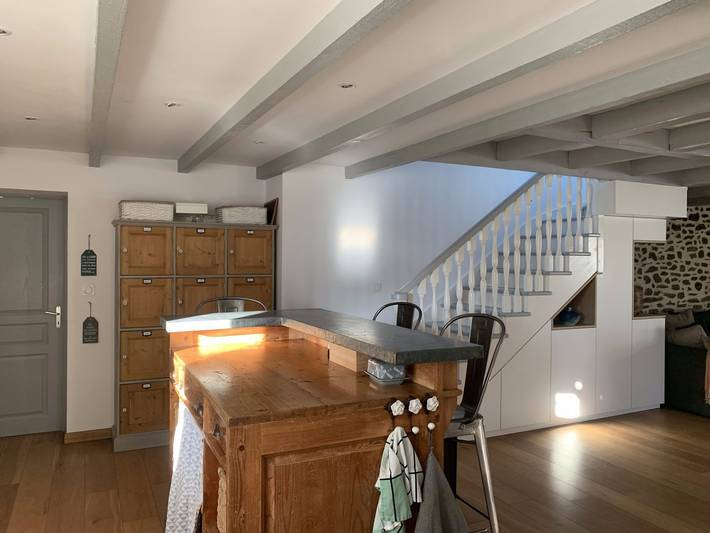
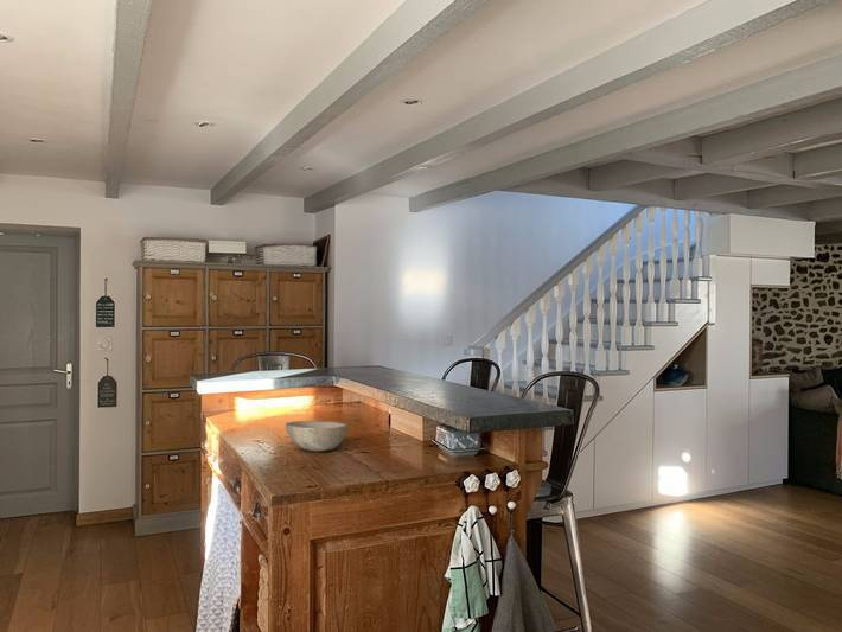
+ bowl [285,420,349,452]
